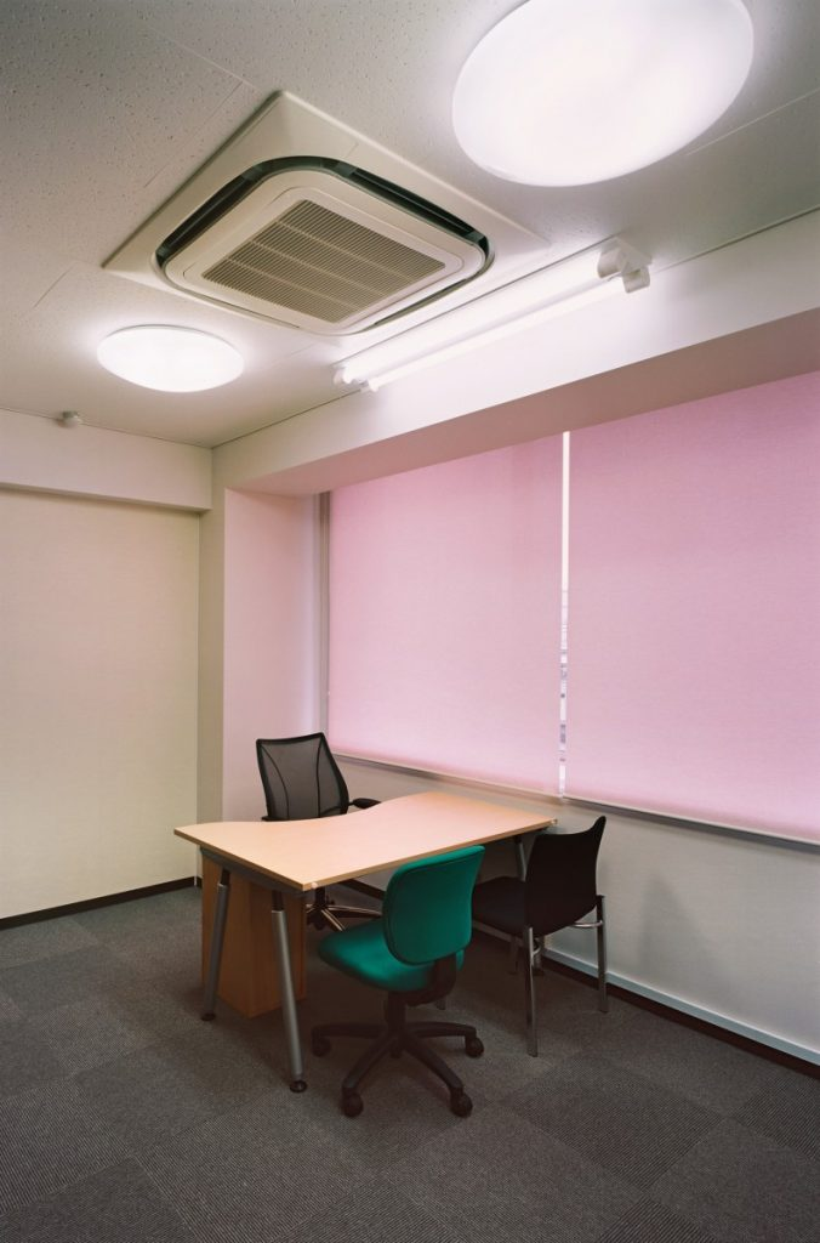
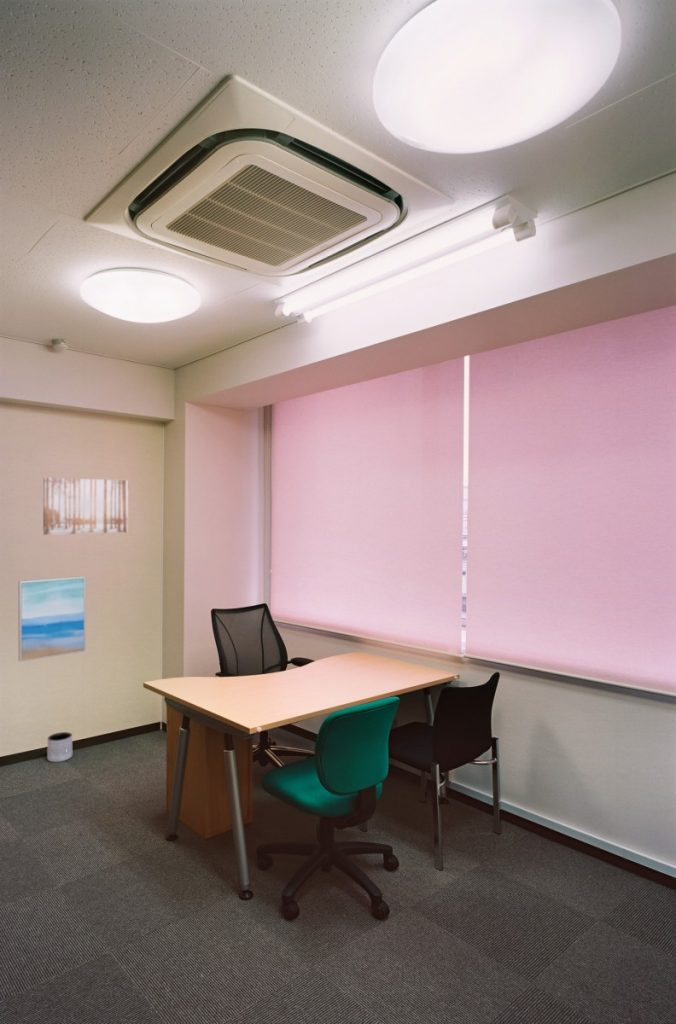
+ wall art [42,477,129,536]
+ wall art [17,575,87,663]
+ planter [46,731,73,763]
